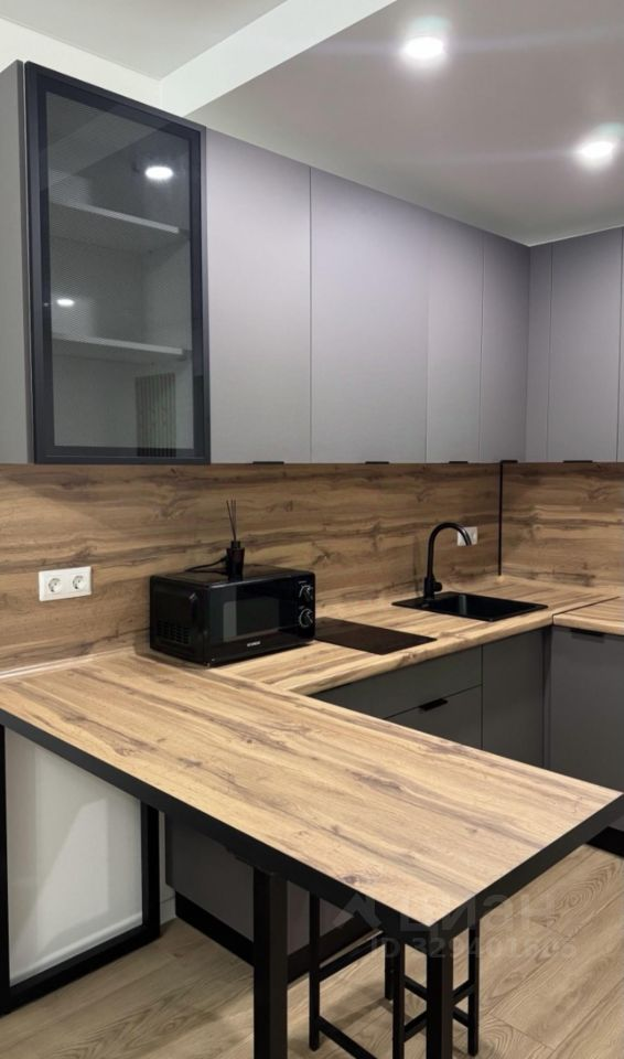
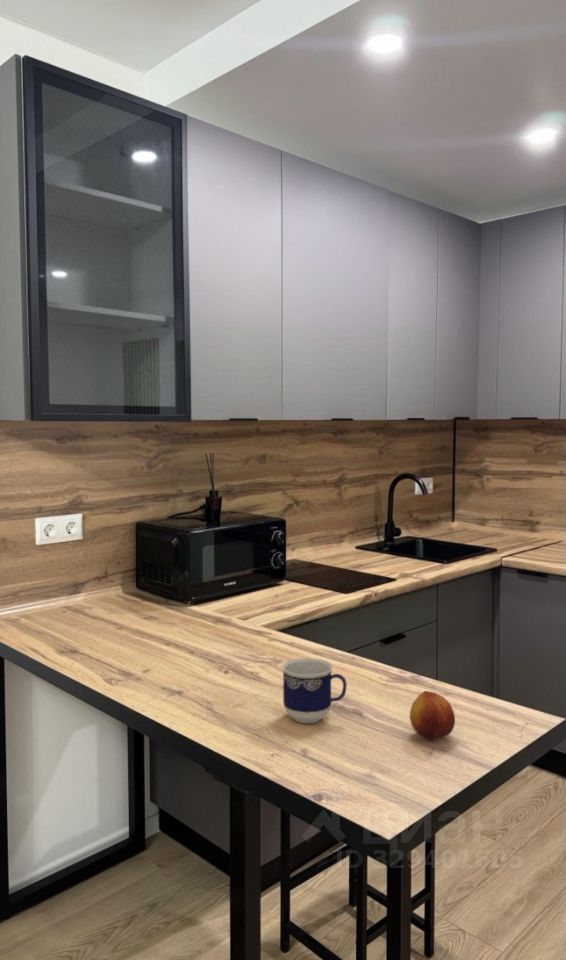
+ fruit [409,690,456,741]
+ cup [281,657,348,724]
